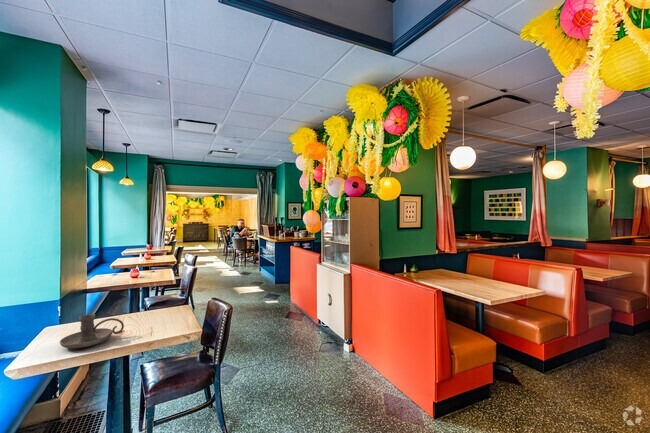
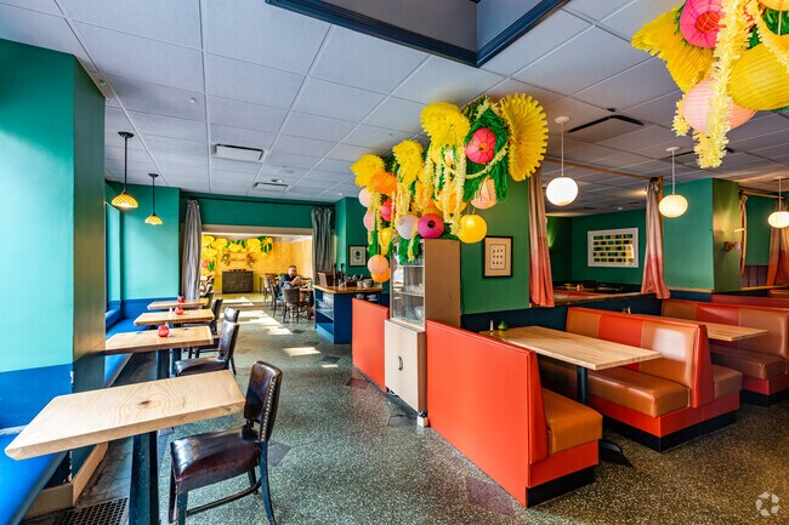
- candle holder [59,313,125,349]
